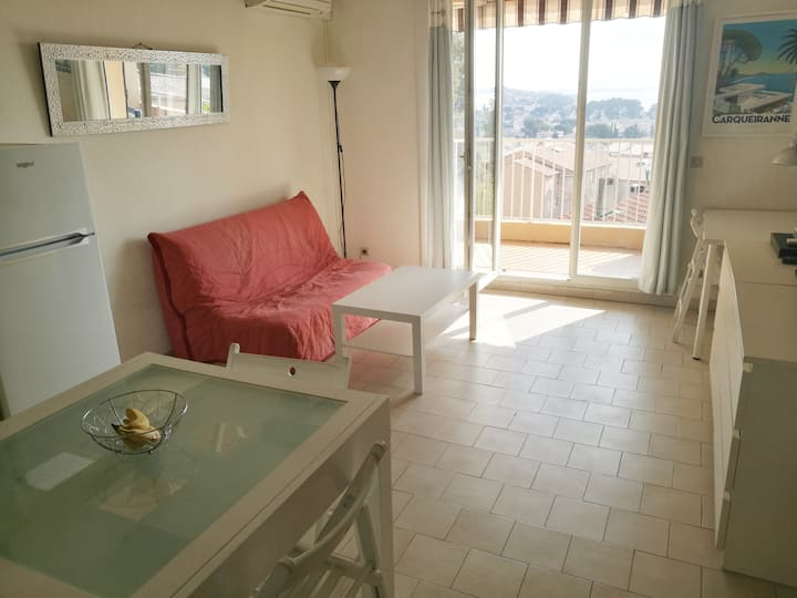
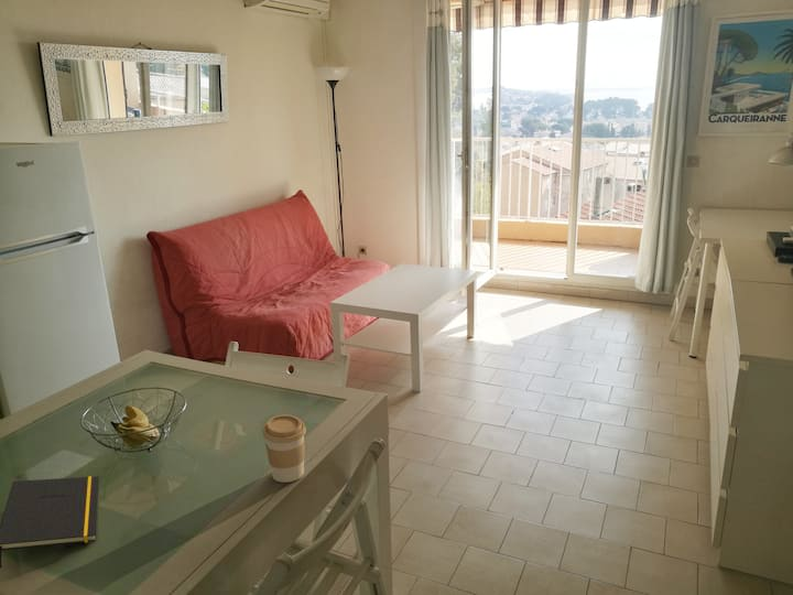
+ notepad [0,475,100,569]
+ coffee cup [262,413,307,484]
